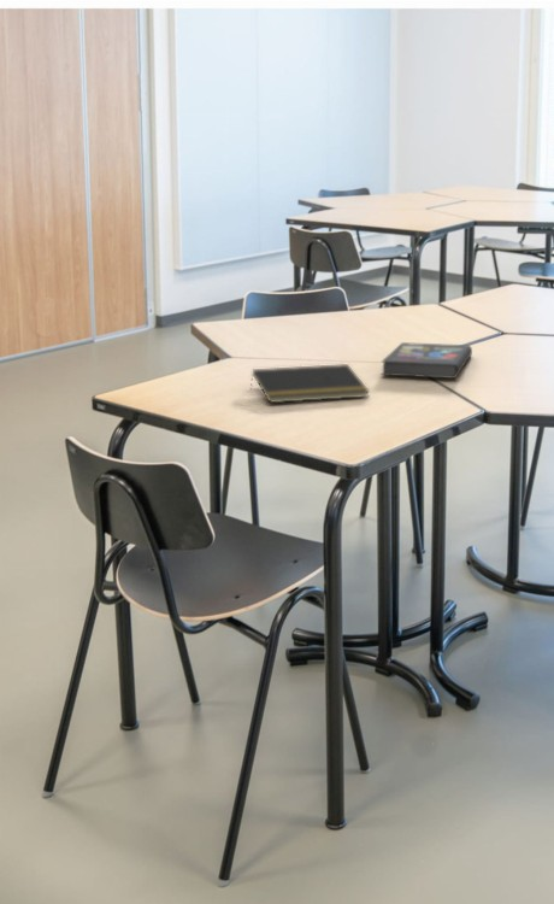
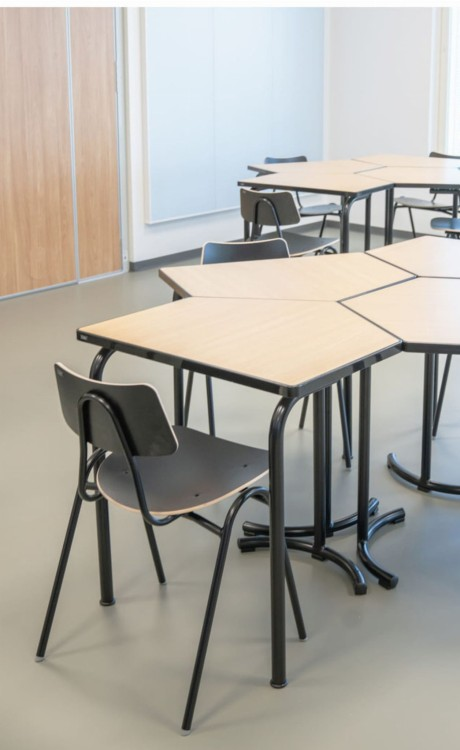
- notepad [249,363,371,404]
- book [381,341,473,380]
